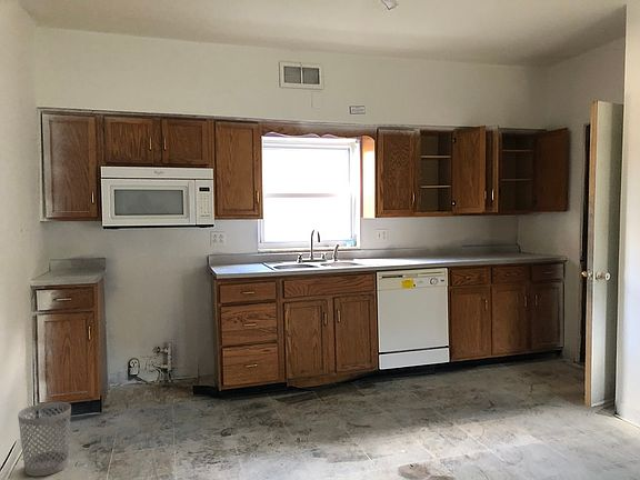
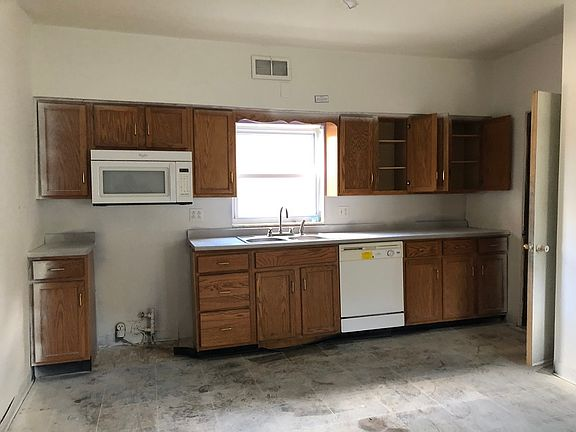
- wastebasket [17,401,72,478]
